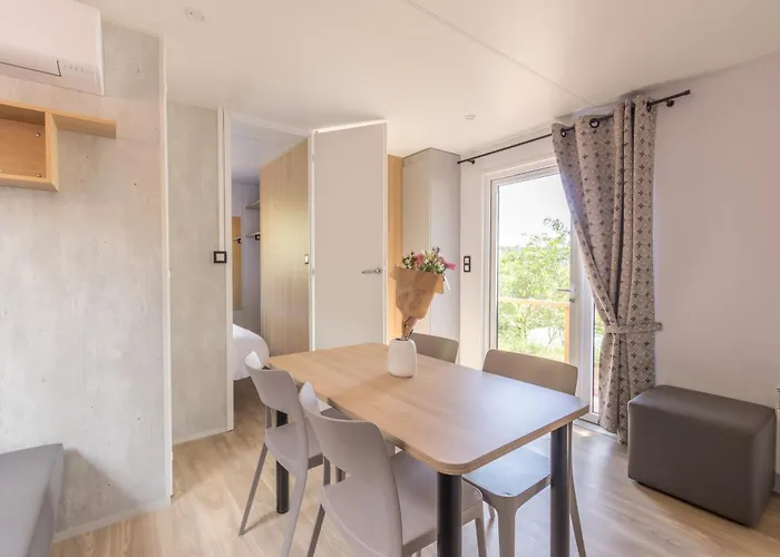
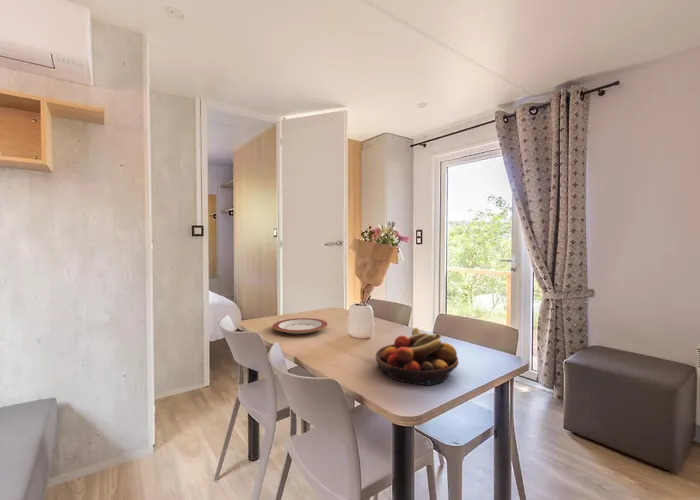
+ plate [271,317,329,335]
+ fruit bowl [375,326,459,387]
